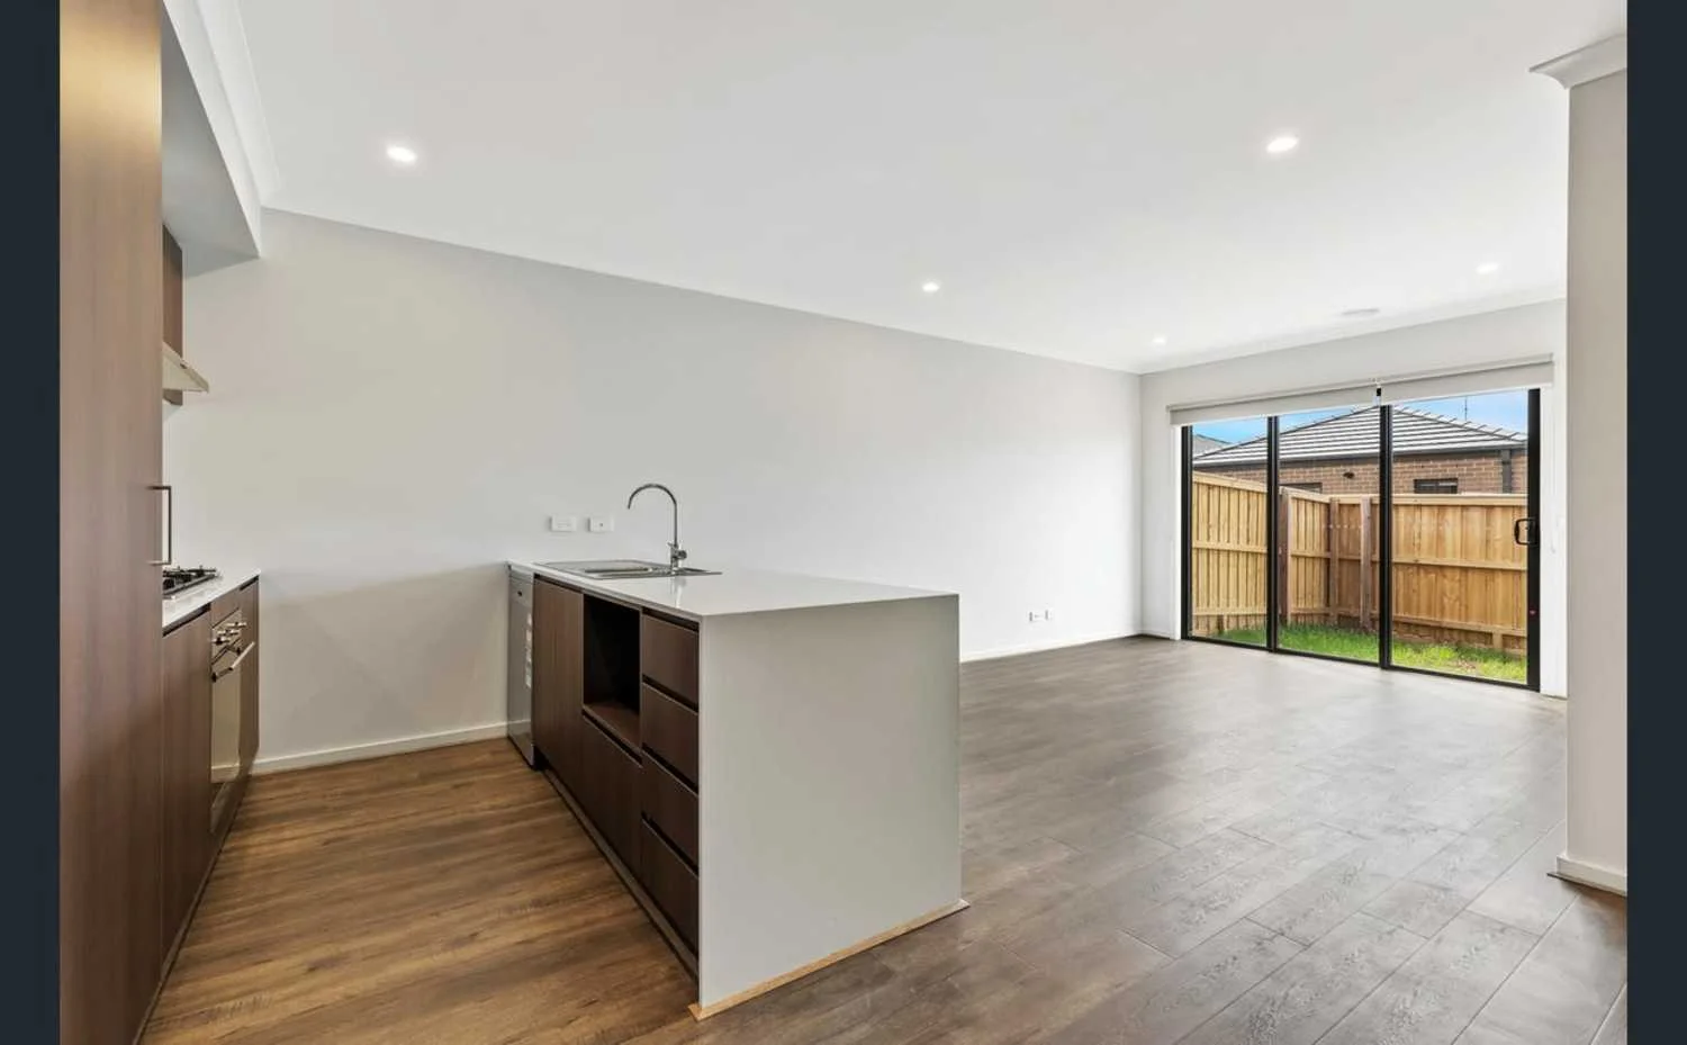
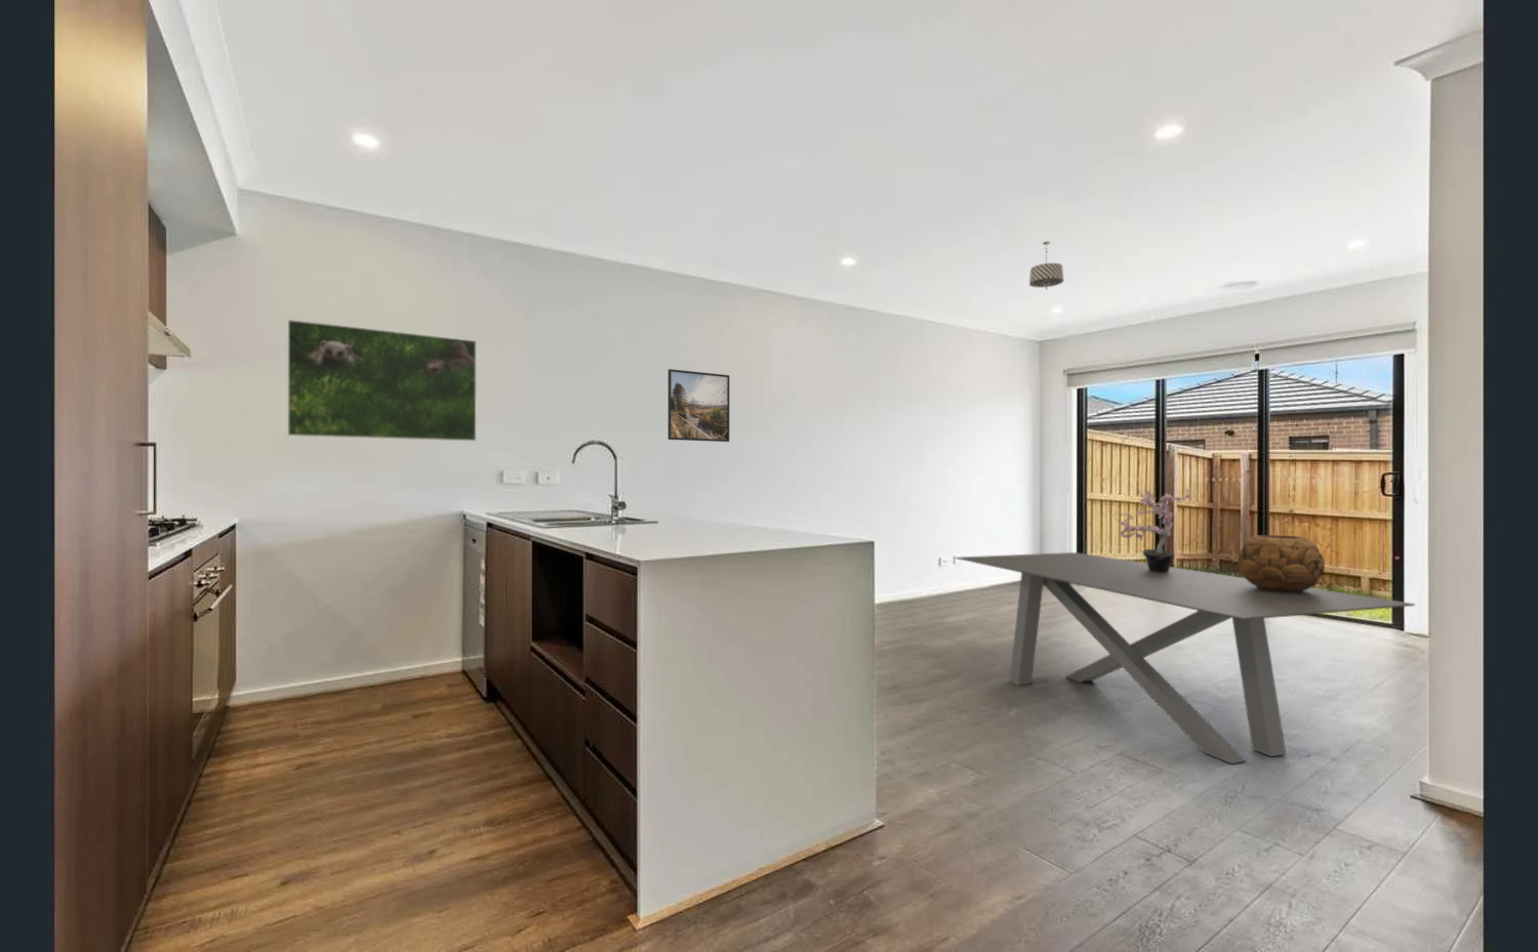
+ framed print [287,318,478,443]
+ dining table [954,551,1416,764]
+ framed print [668,368,731,443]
+ potted plant [1114,486,1192,573]
+ pendant light [1028,240,1065,291]
+ decorative bowl [1237,534,1326,592]
